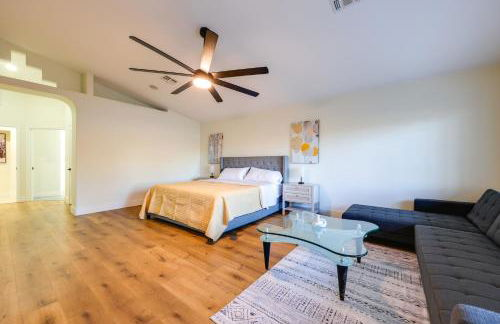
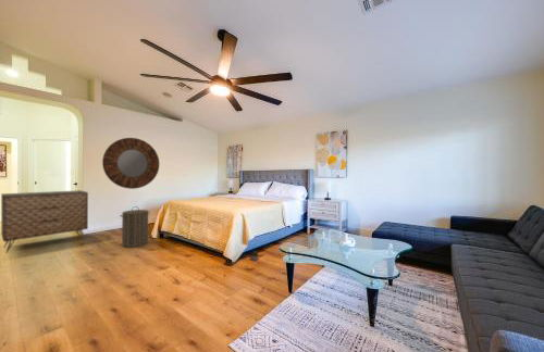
+ laundry hamper [119,205,151,249]
+ home mirror [101,137,160,190]
+ dresser [0,189,89,254]
